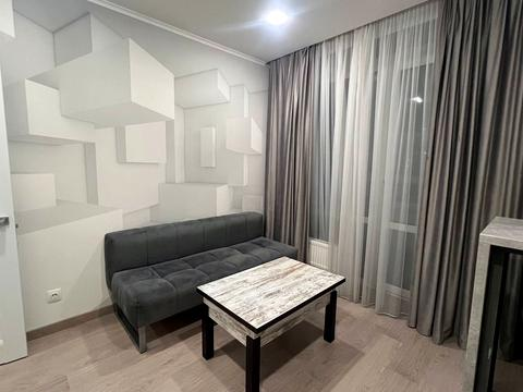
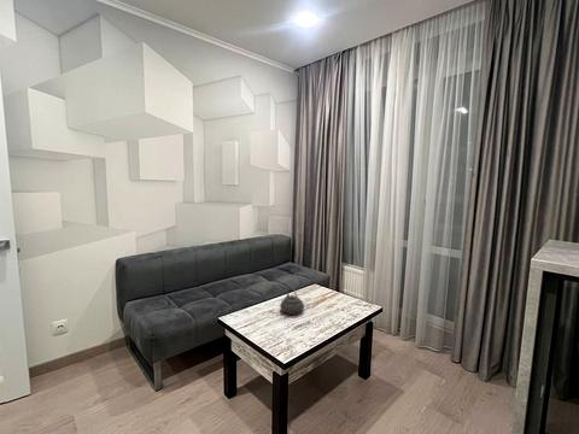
+ teapot [279,286,305,316]
